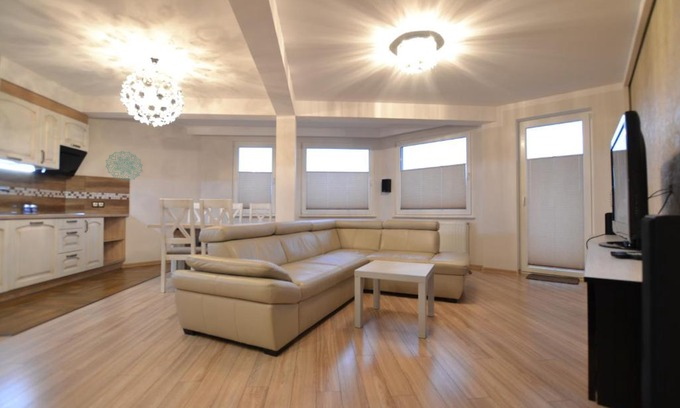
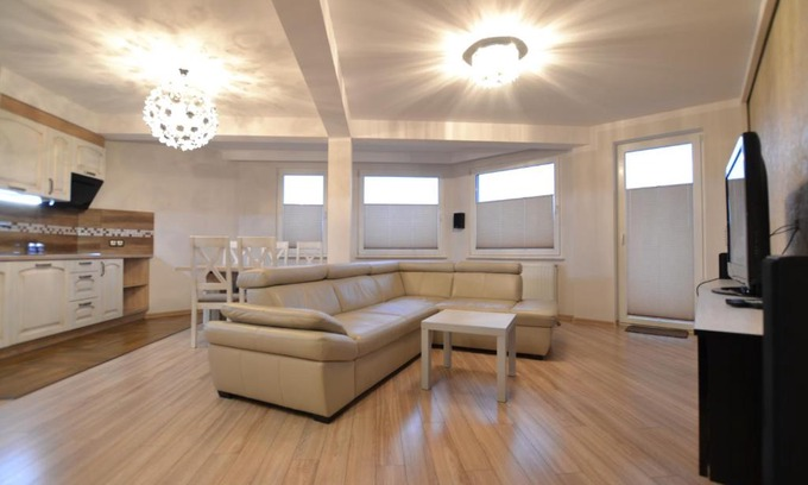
- wall decoration [105,150,143,182]
